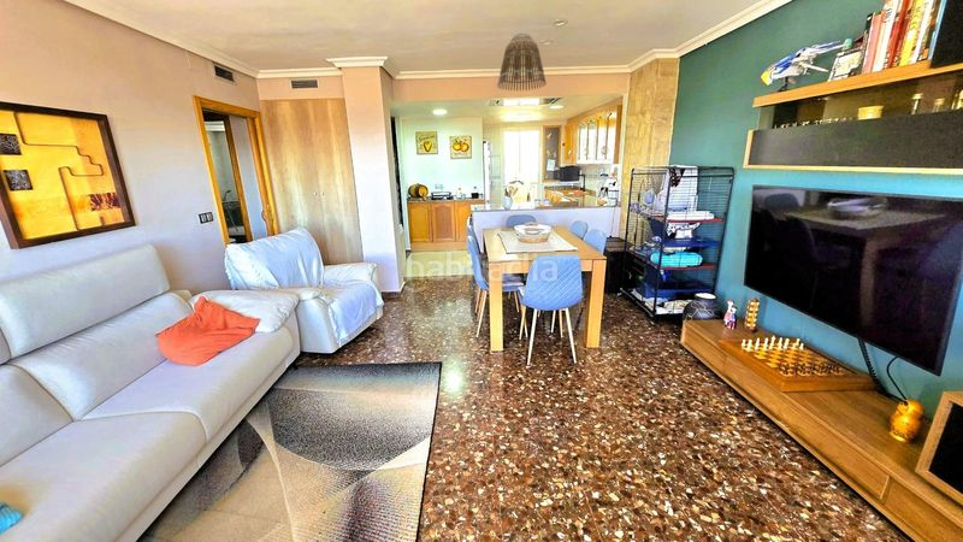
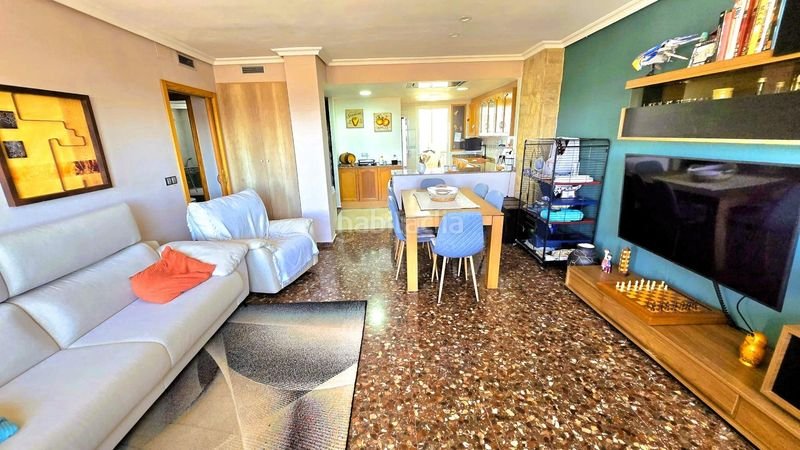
- lamp shade [496,31,548,93]
